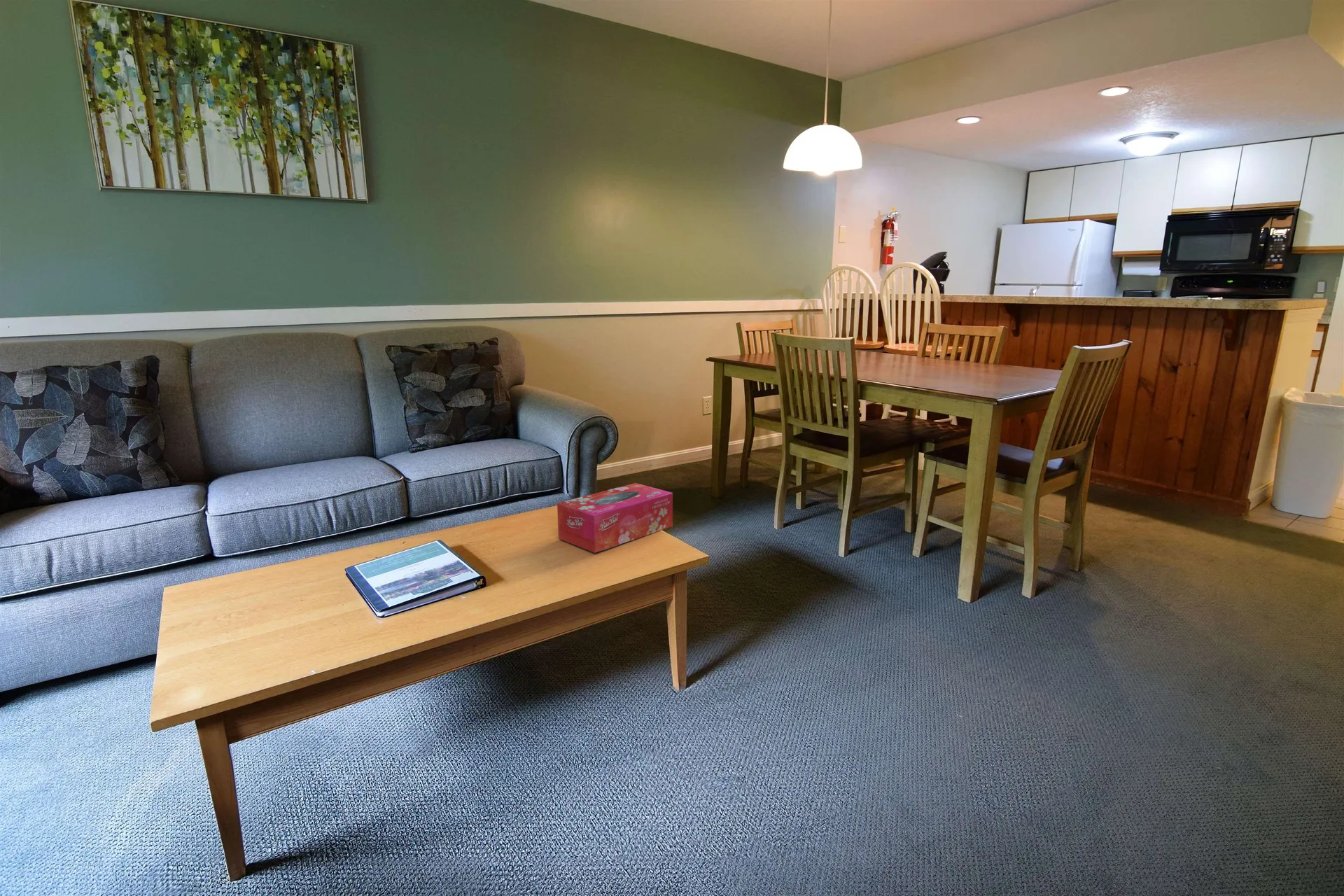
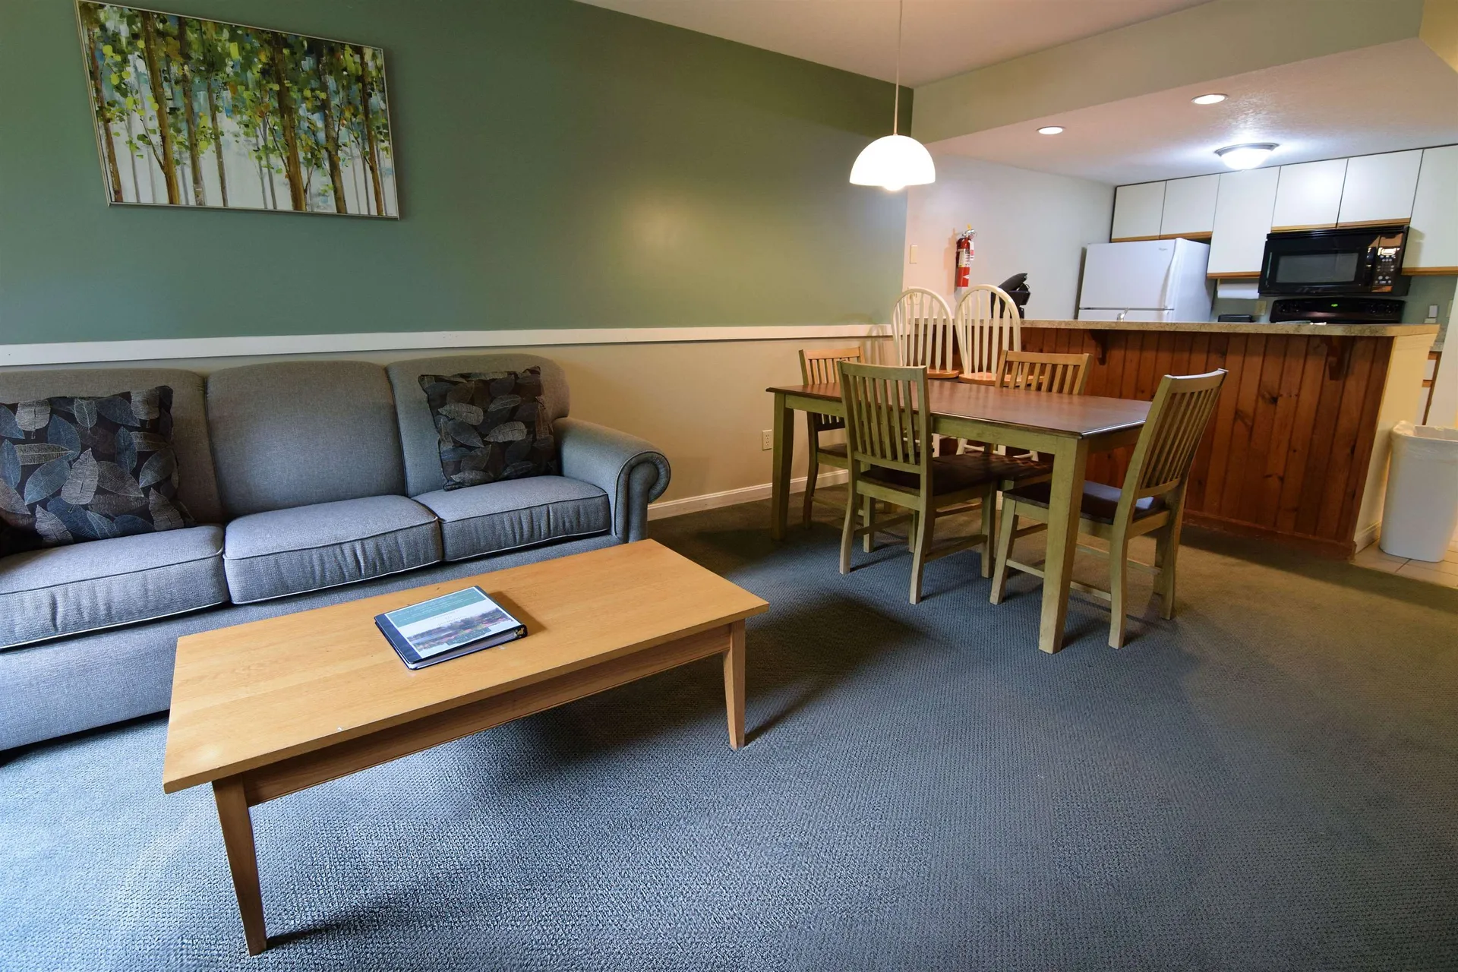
- tissue box [556,482,673,554]
